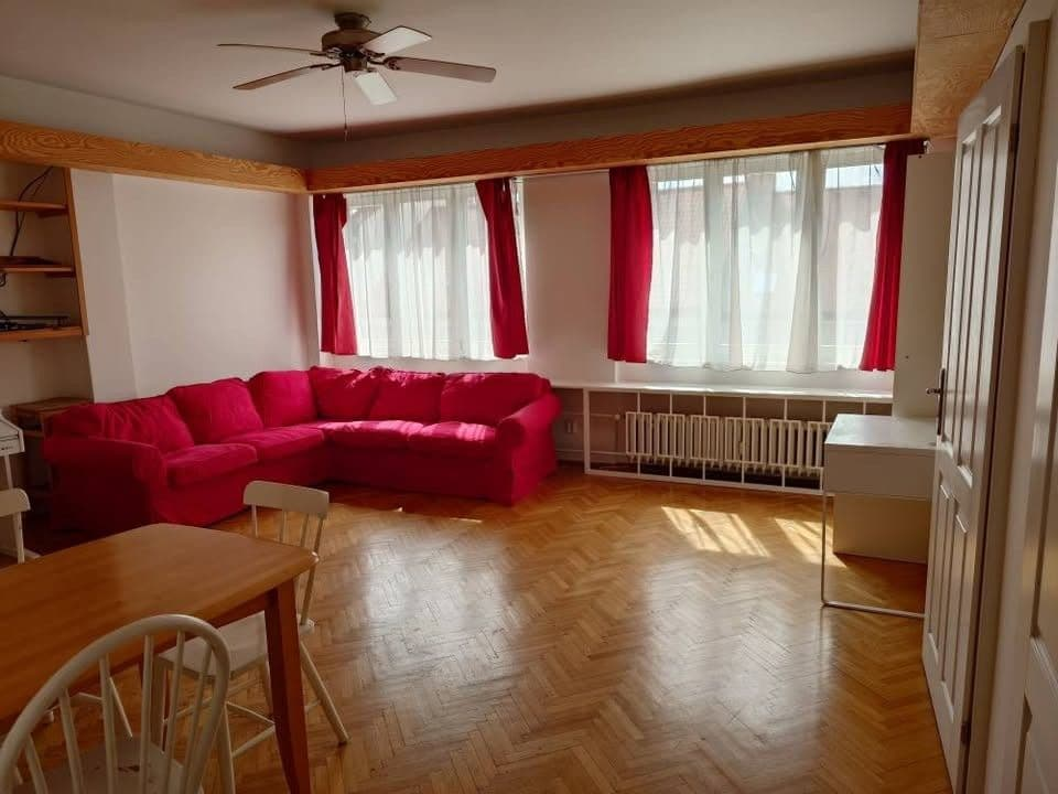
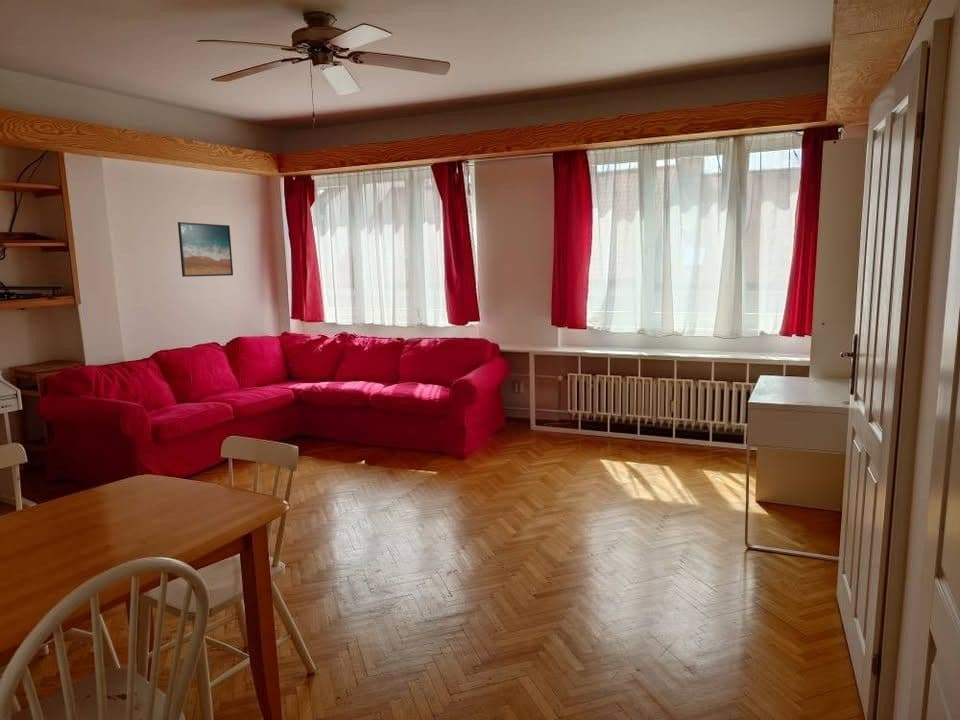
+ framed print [177,221,234,278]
